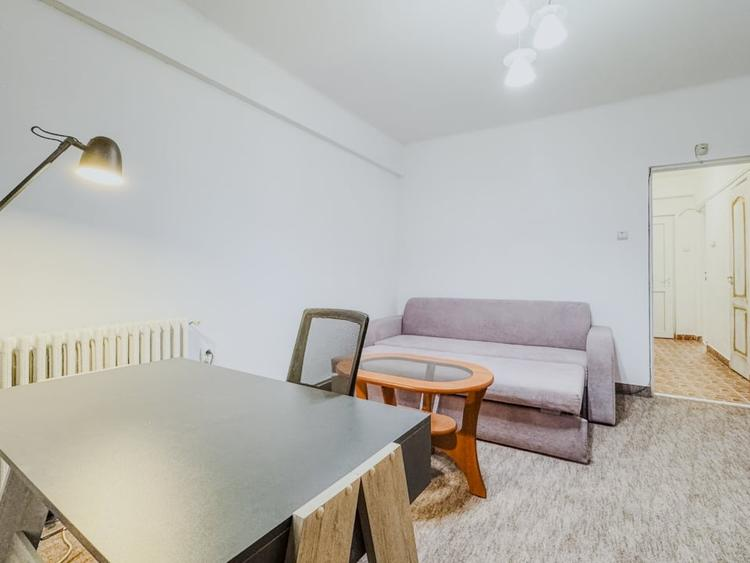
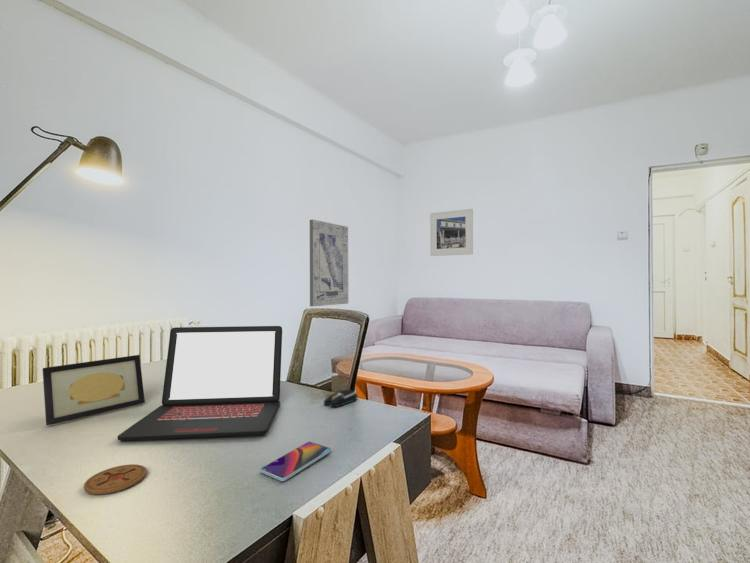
+ computer mouse [323,389,358,408]
+ laptop [117,325,283,441]
+ wall art [309,218,349,307]
+ smartphone [259,441,332,482]
+ picture frame [42,354,146,427]
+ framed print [429,208,474,257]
+ coaster [83,463,148,495]
